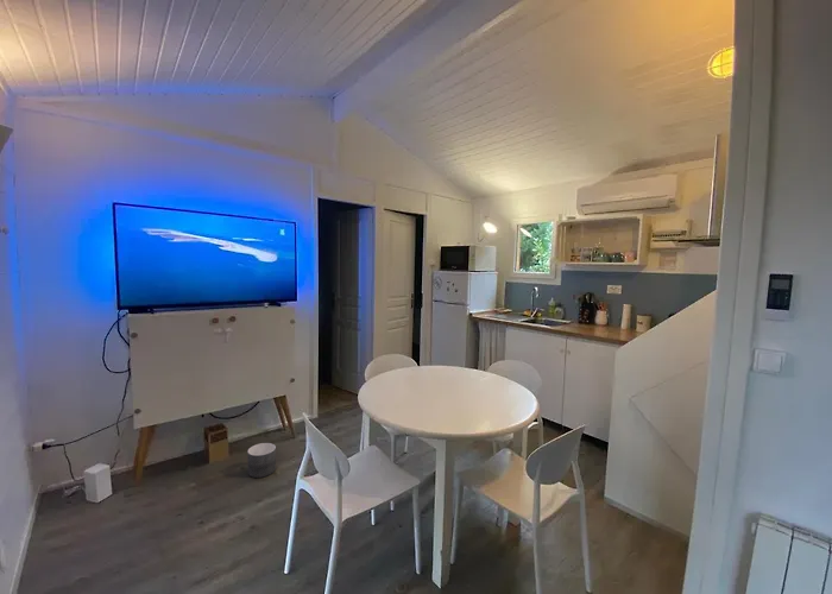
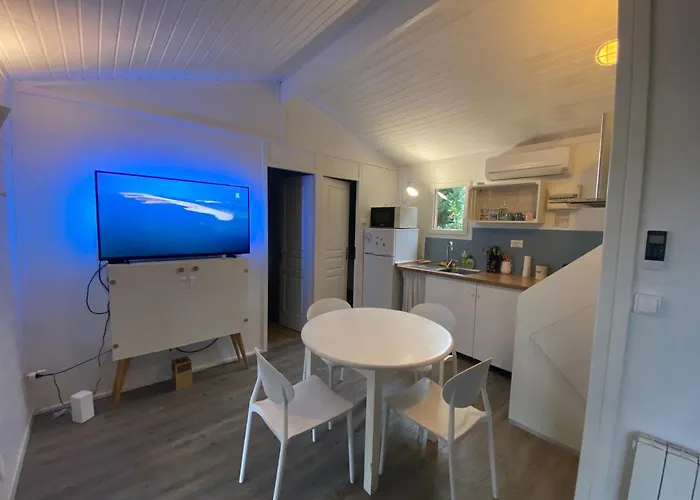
- planter [246,442,277,479]
